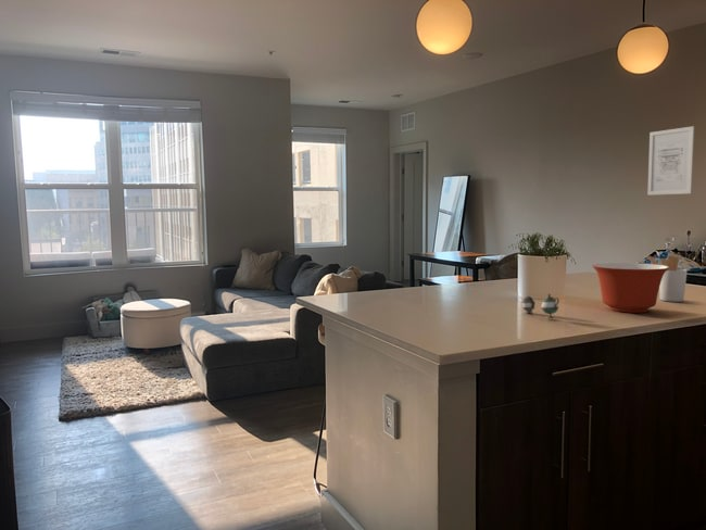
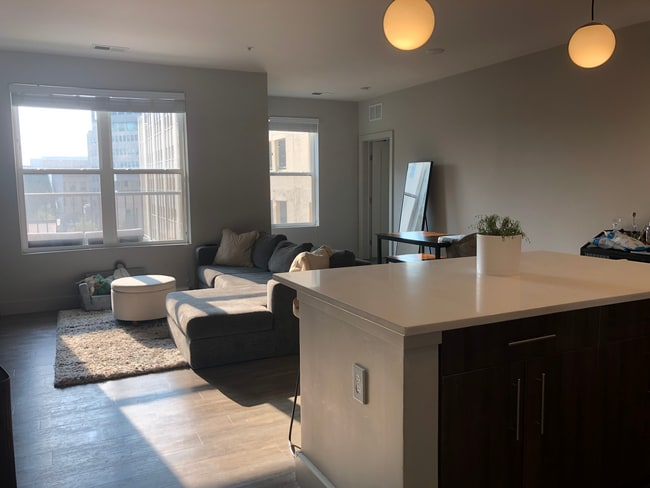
- wall art [646,125,695,197]
- utensil holder [645,254,688,303]
- mixing bowl [591,262,669,314]
- teapot [520,293,560,319]
